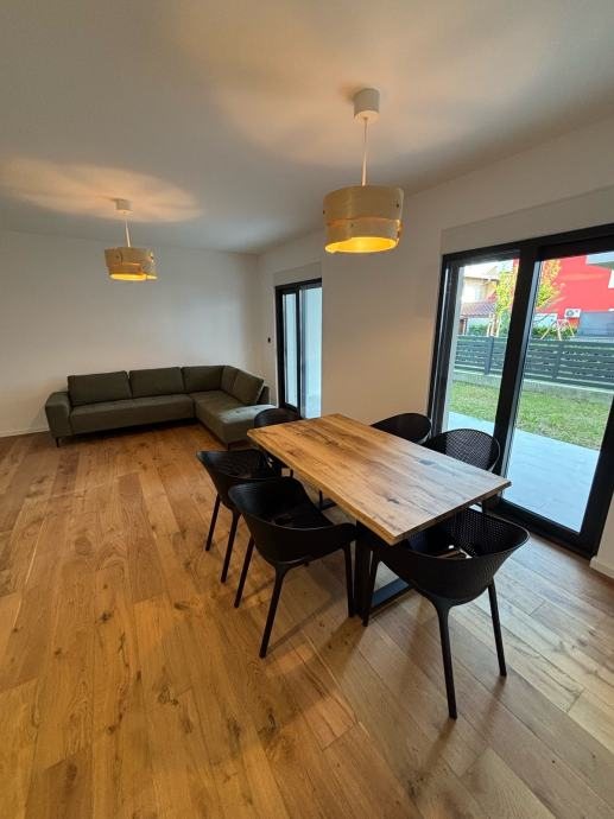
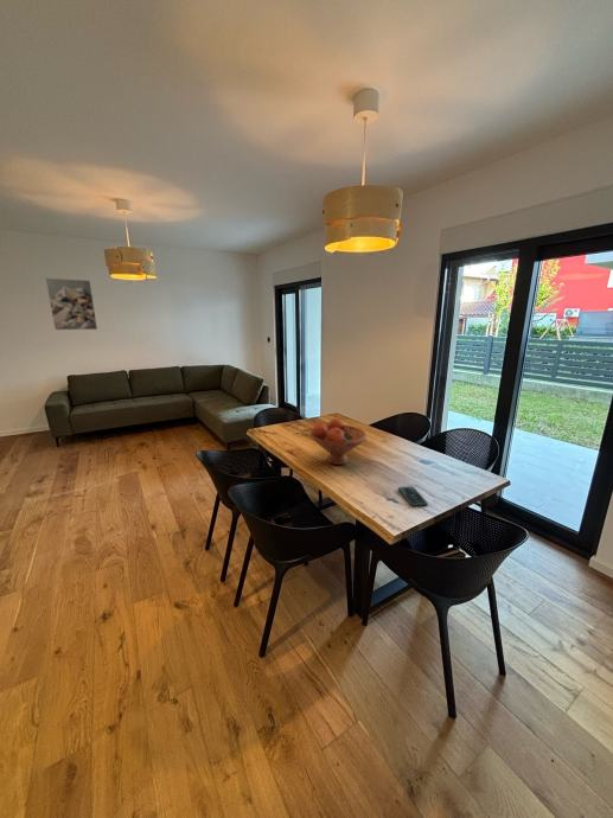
+ fruit bowl [308,417,368,466]
+ smartphone [397,485,428,507]
+ wall art [45,277,98,331]
